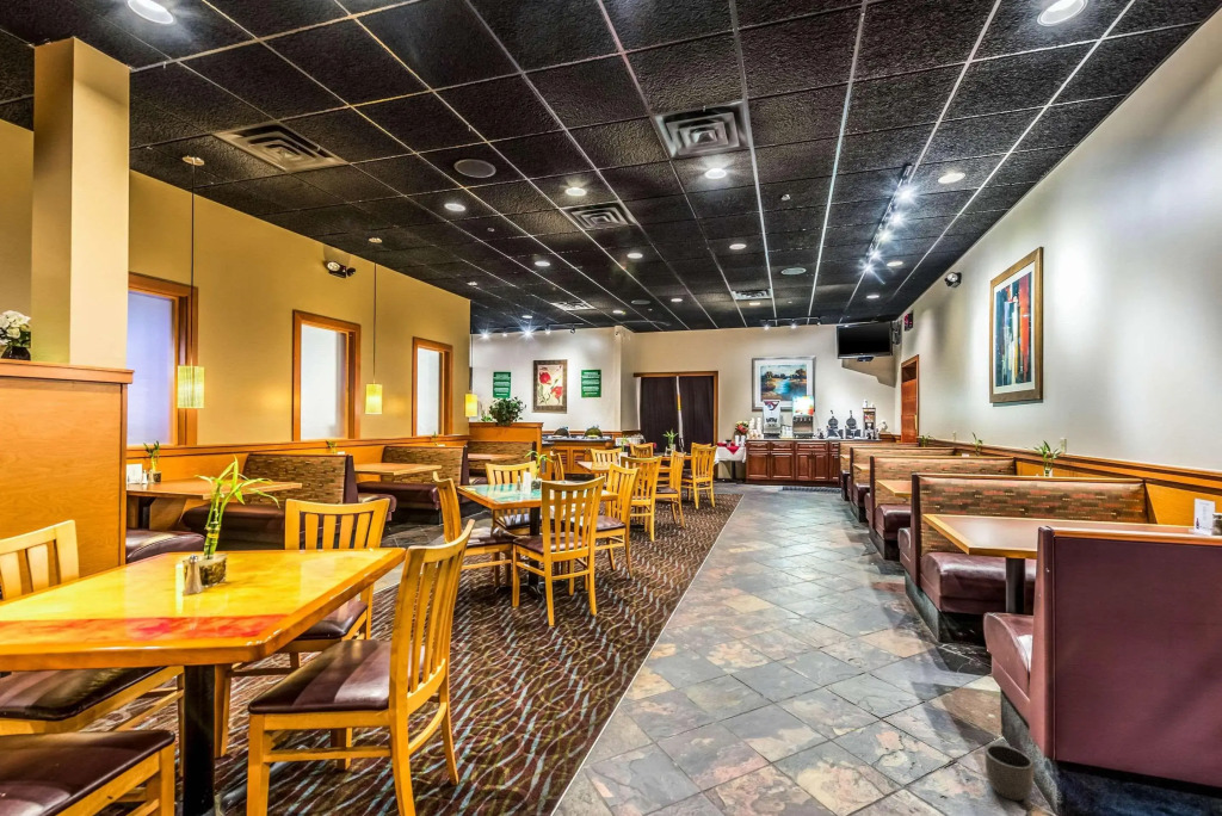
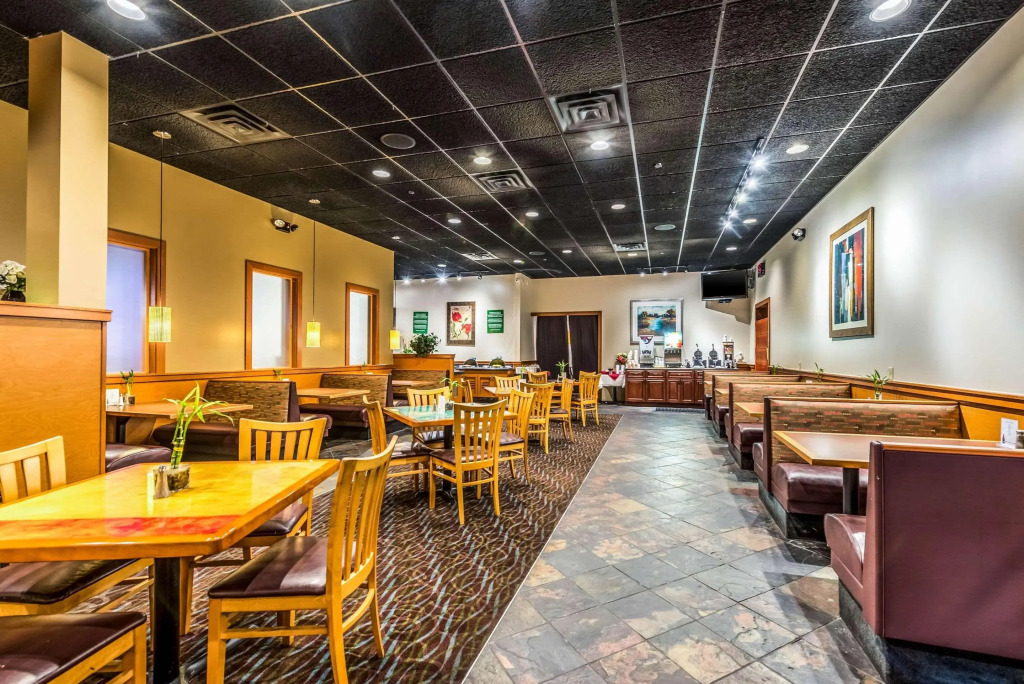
- planter [983,743,1035,802]
